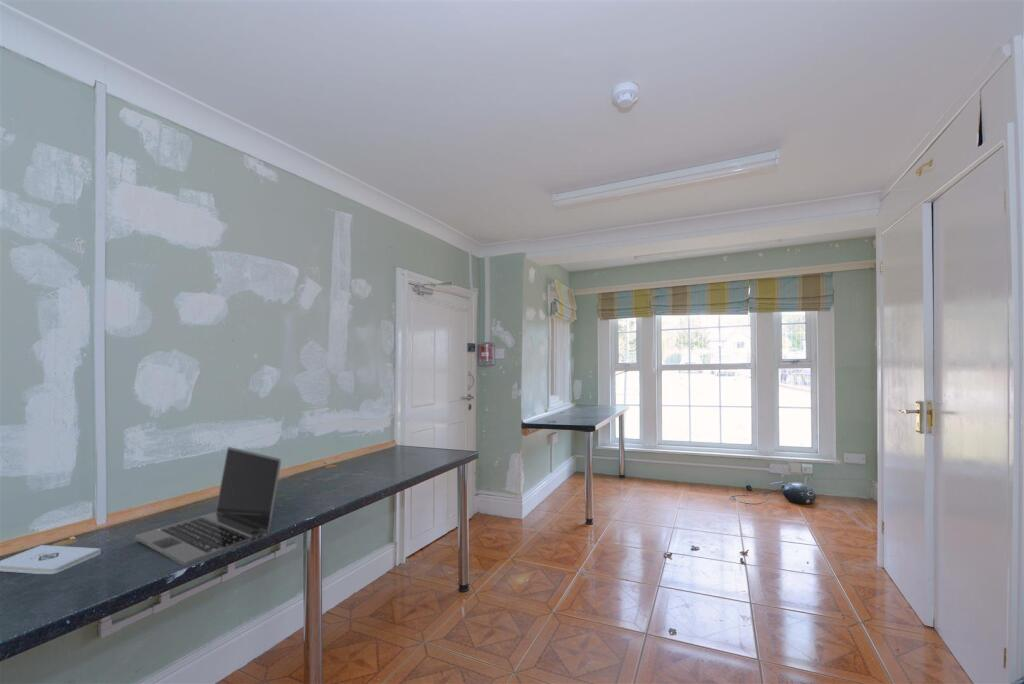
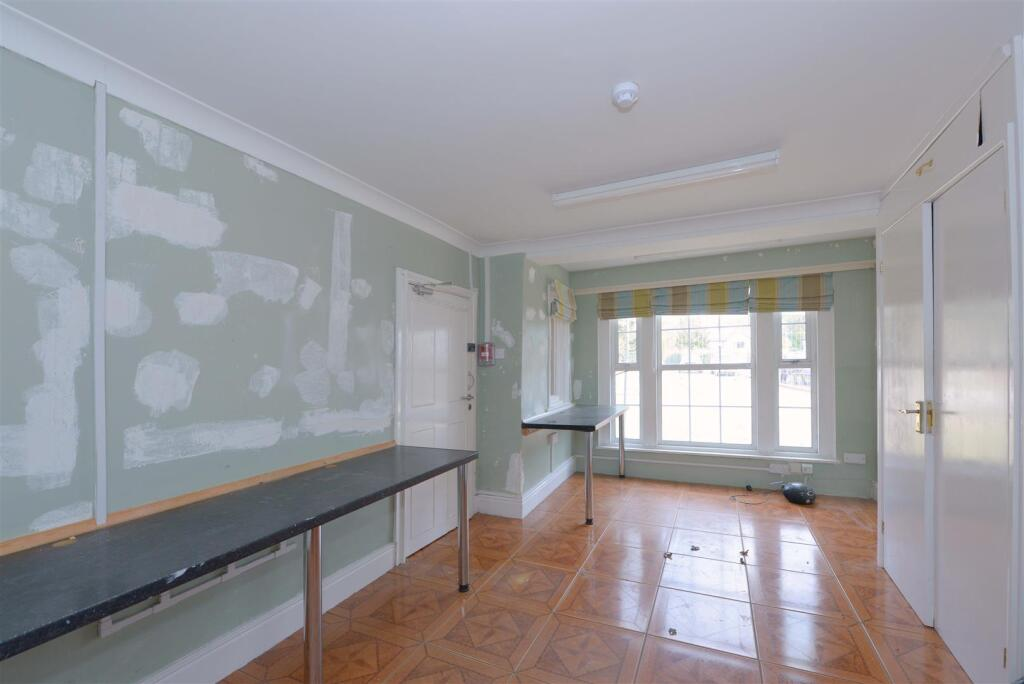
- laptop [134,446,282,566]
- notepad [0,544,102,575]
